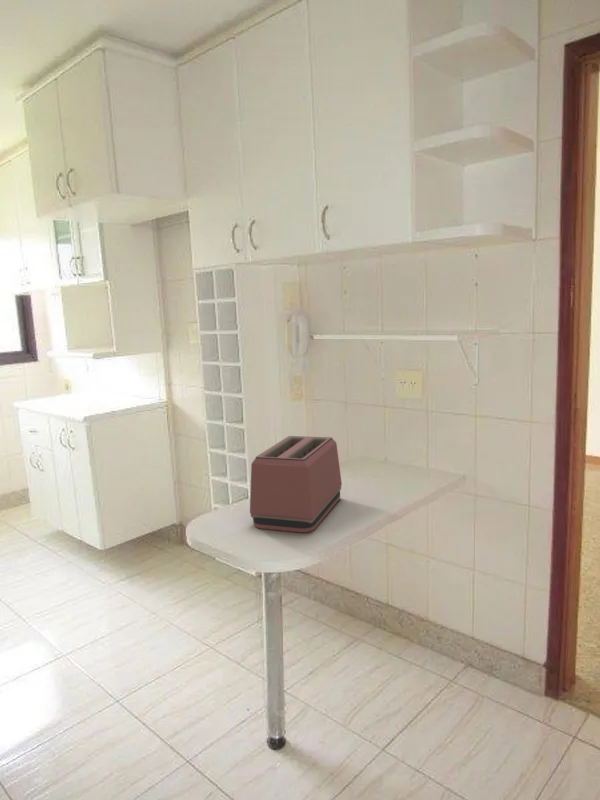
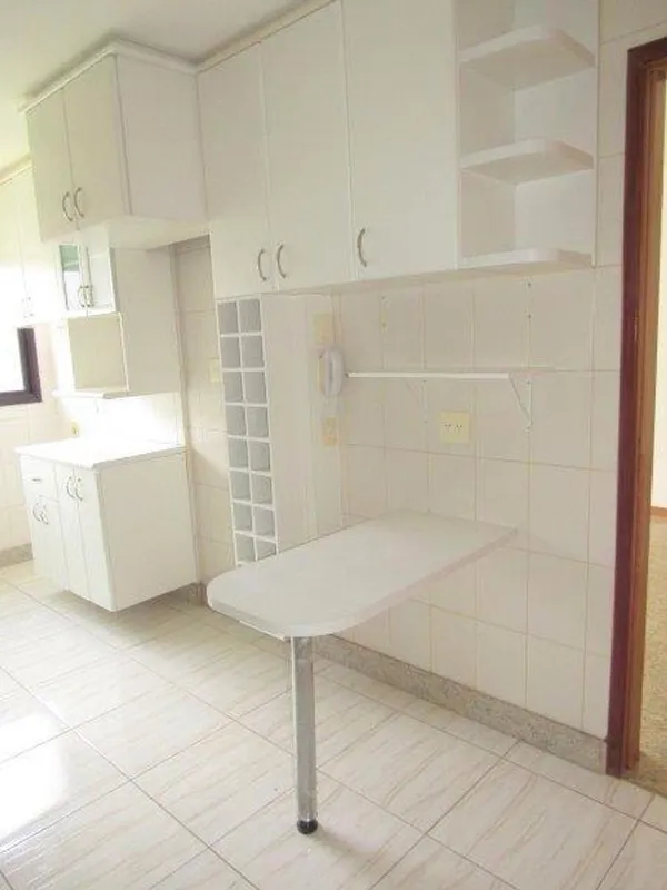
- toaster [249,435,343,534]
